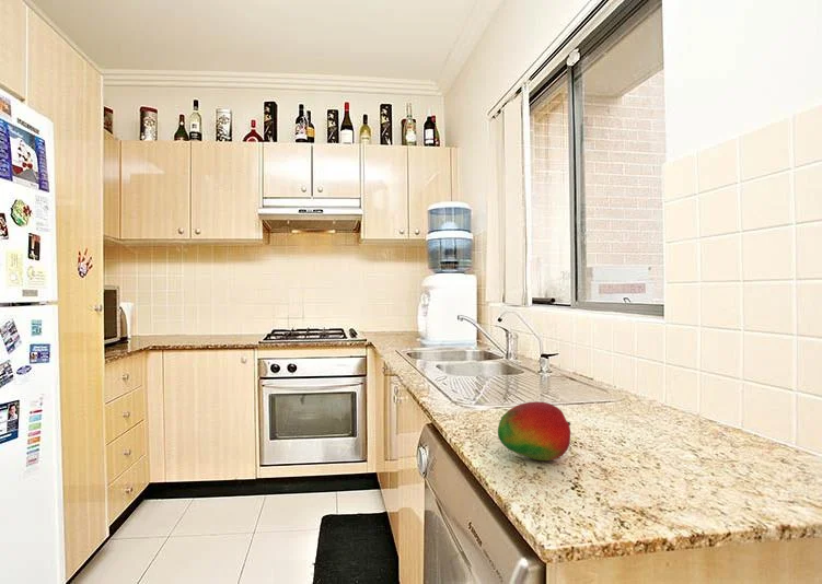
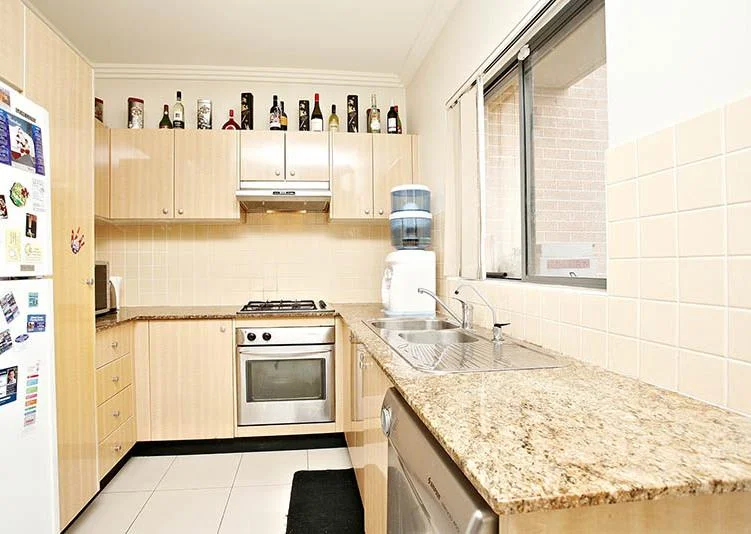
- fruit [497,400,571,462]
